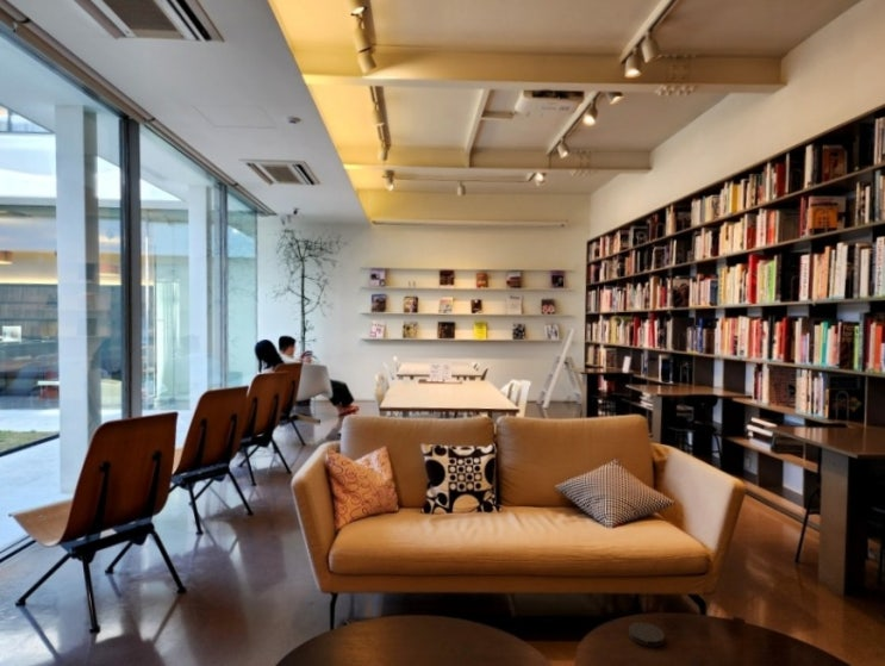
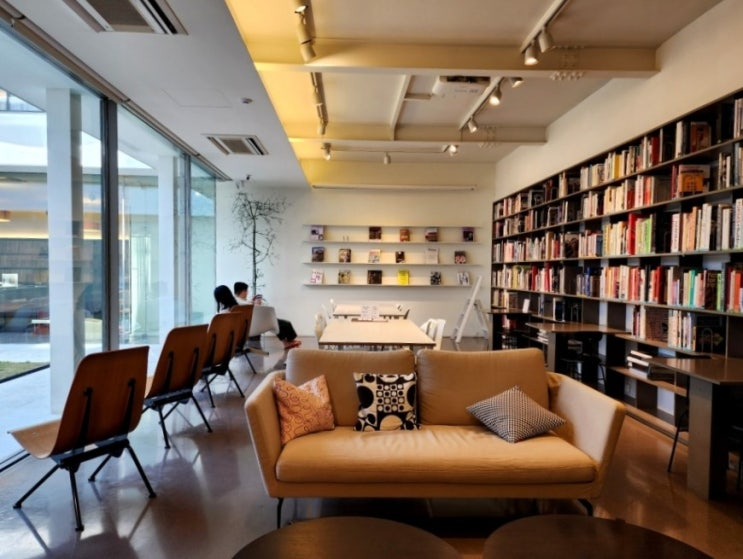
- coaster [628,622,666,647]
